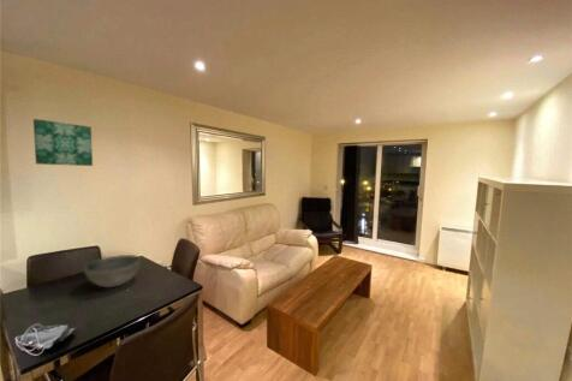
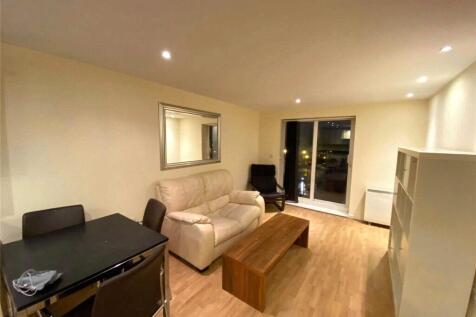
- wall art [32,118,94,167]
- bowl [83,254,142,288]
